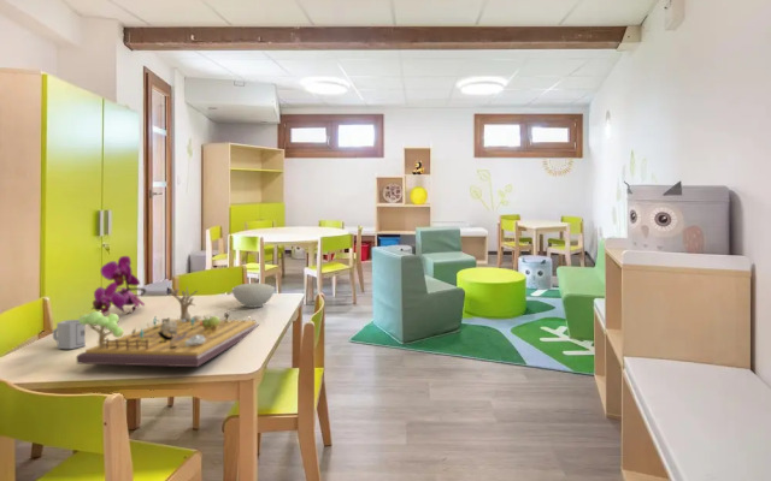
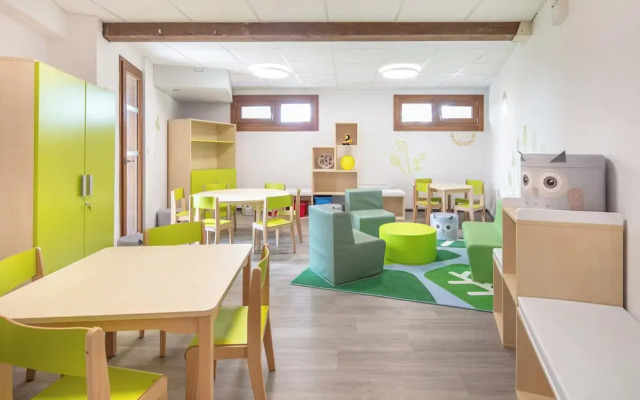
- bowl [231,283,276,308]
- flower [90,255,147,315]
- cup [52,319,87,350]
- gameboard [76,285,260,368]
